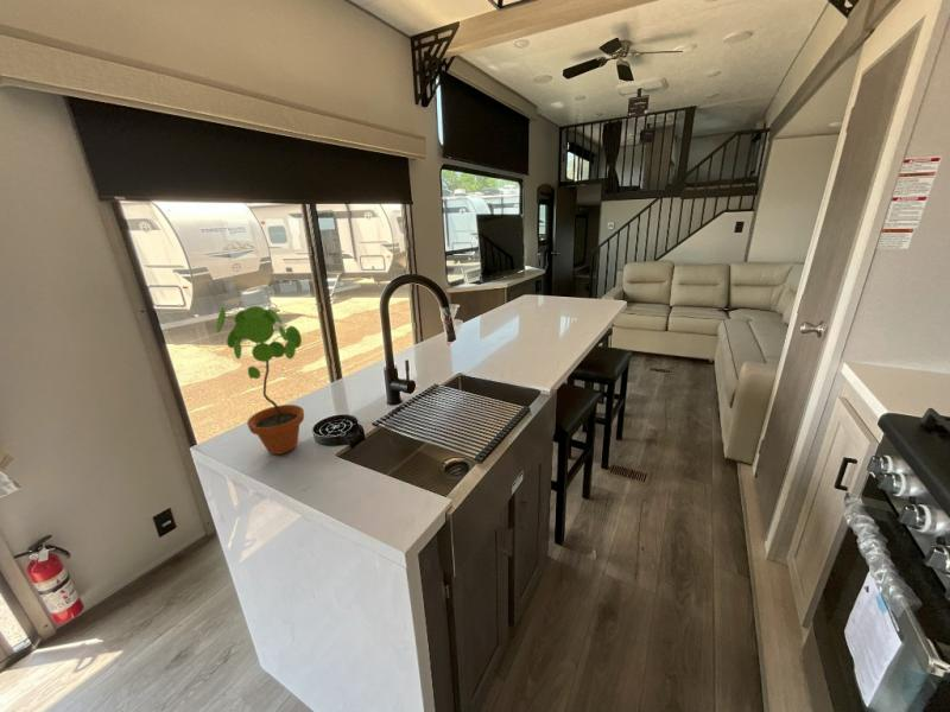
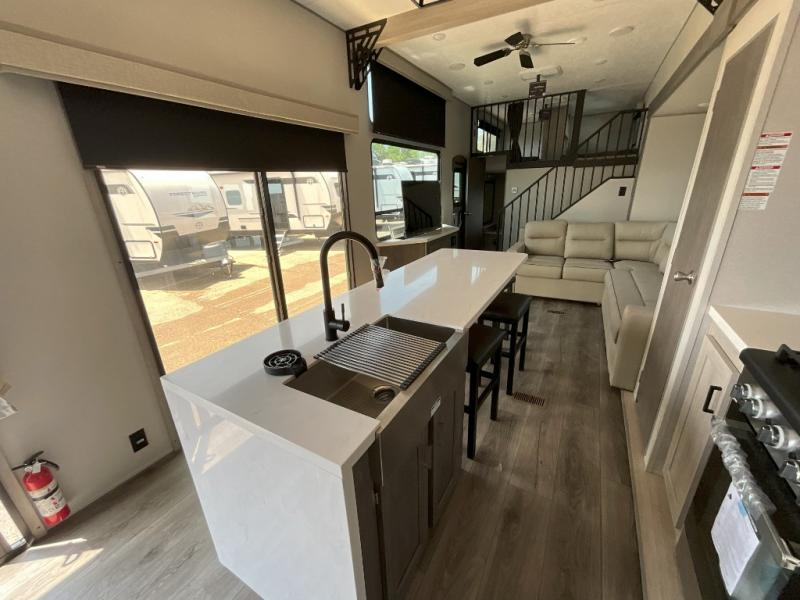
- potted plant [215,305,305,456]
